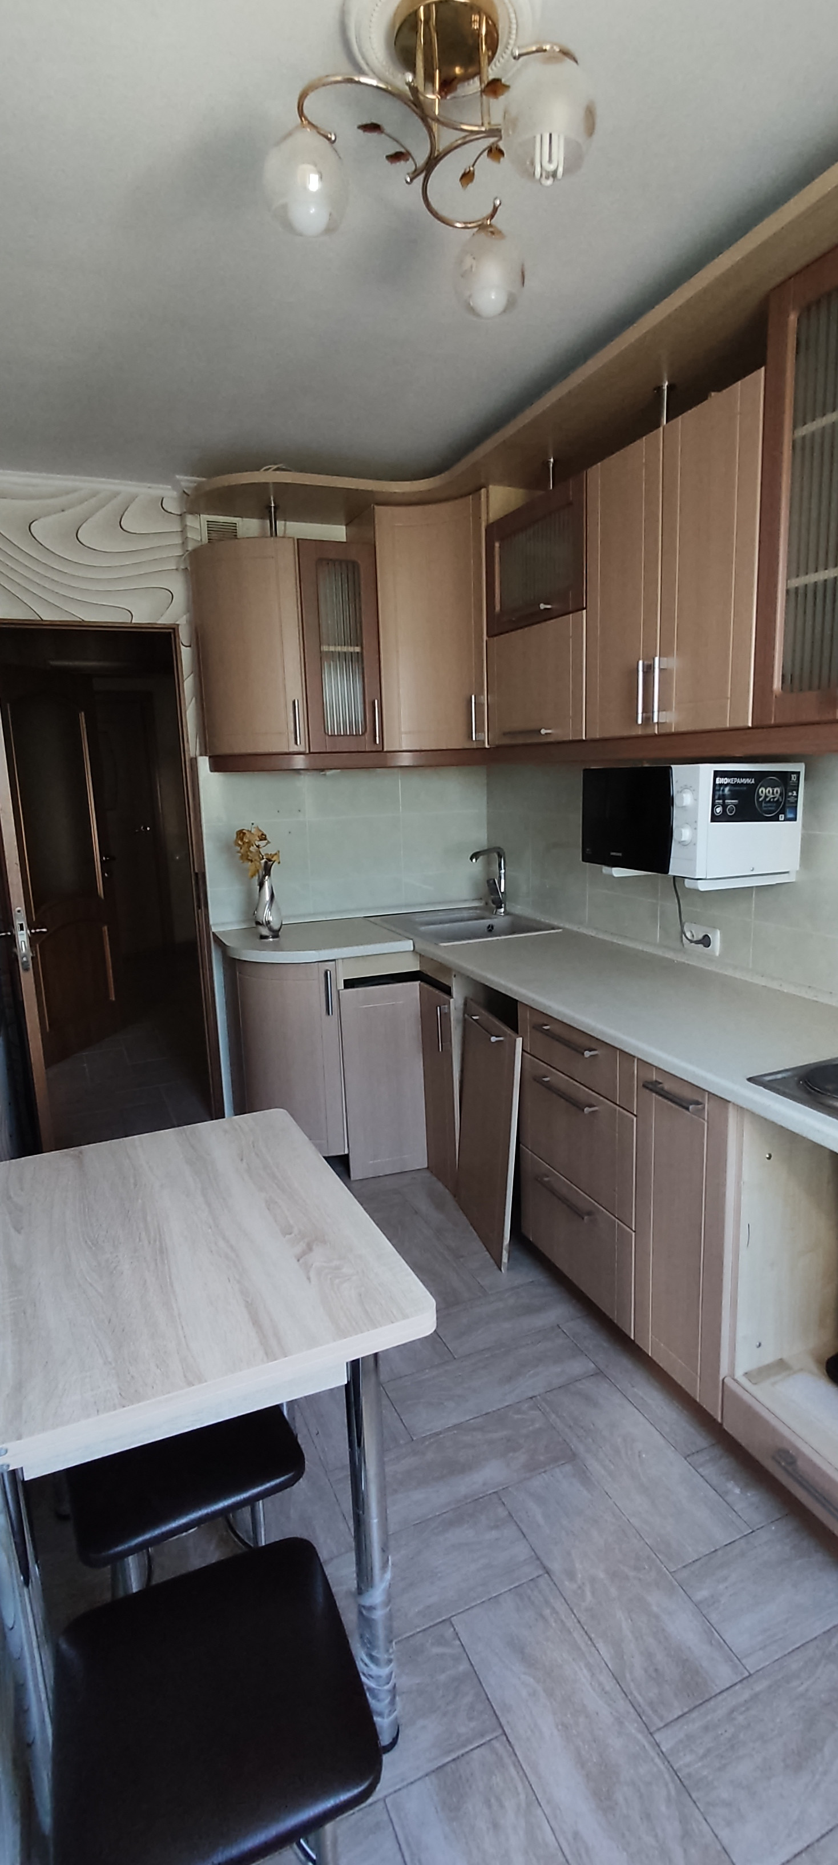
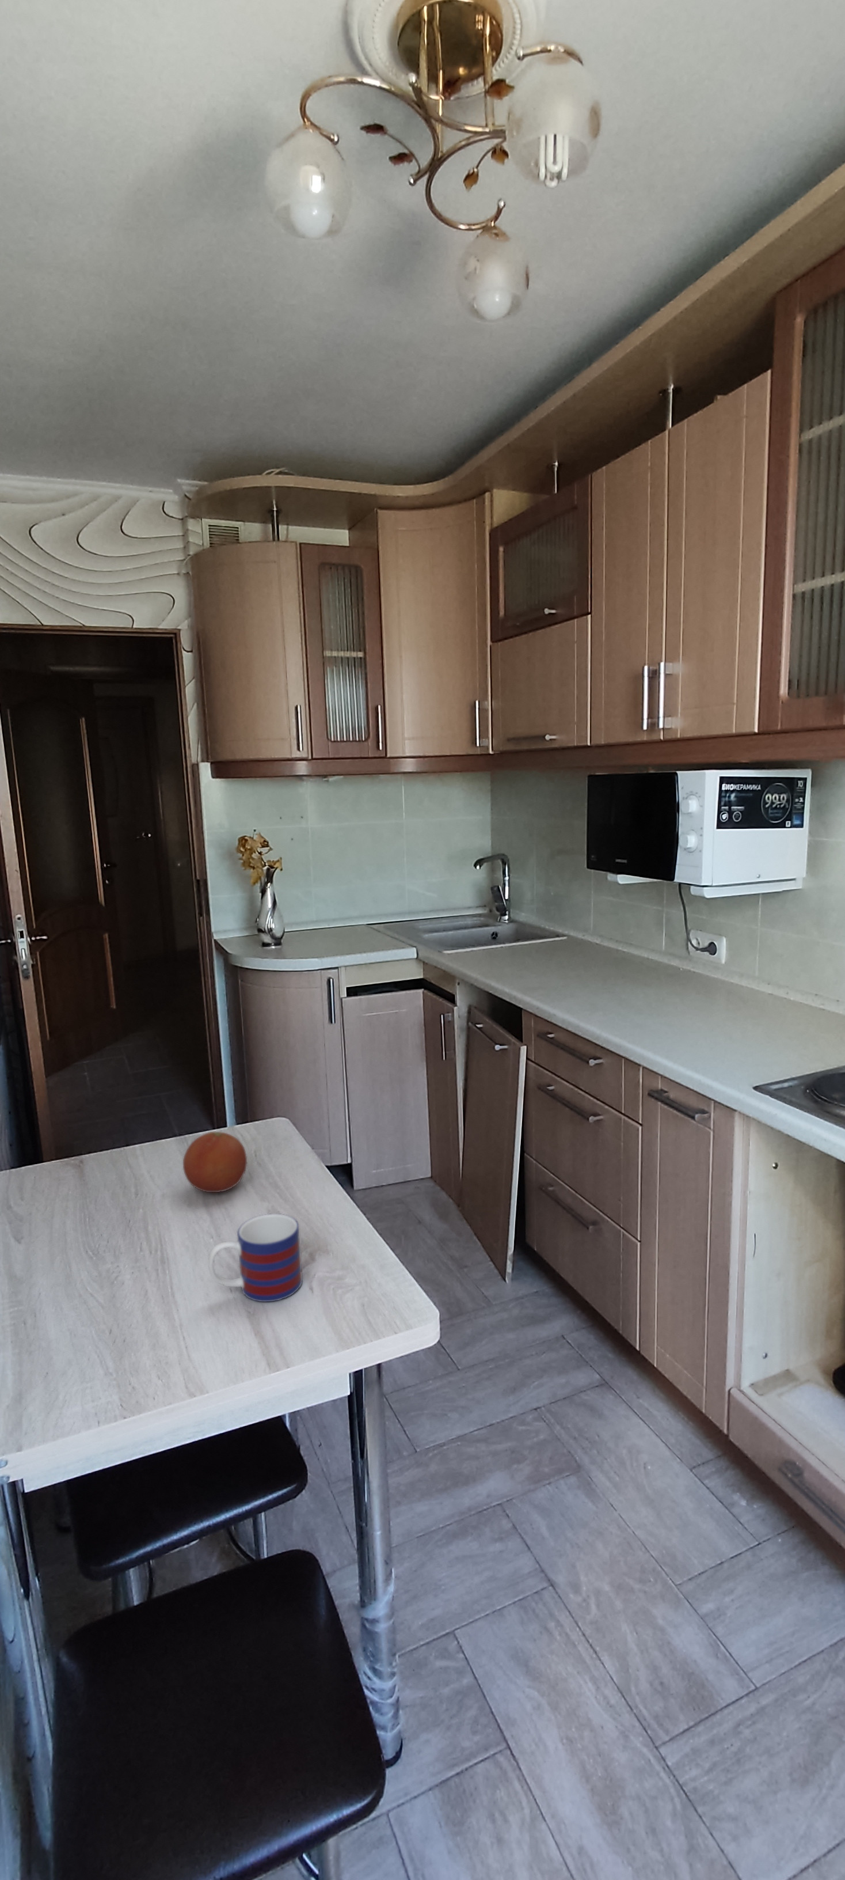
+ mug [207,1213,303,1302]
+ fruit [182,1131,248,1193]
